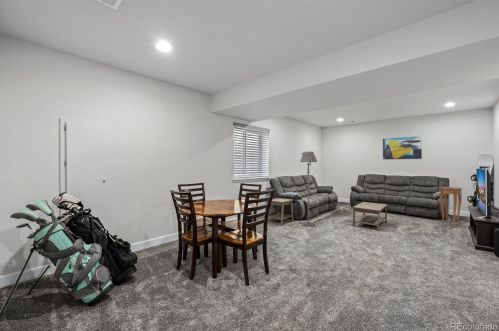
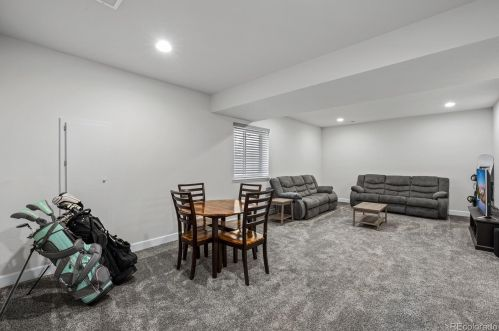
- floor lamp [299,151,318,227]
- side table [439,186,463,226]
- wall art [382,135,423,161]
